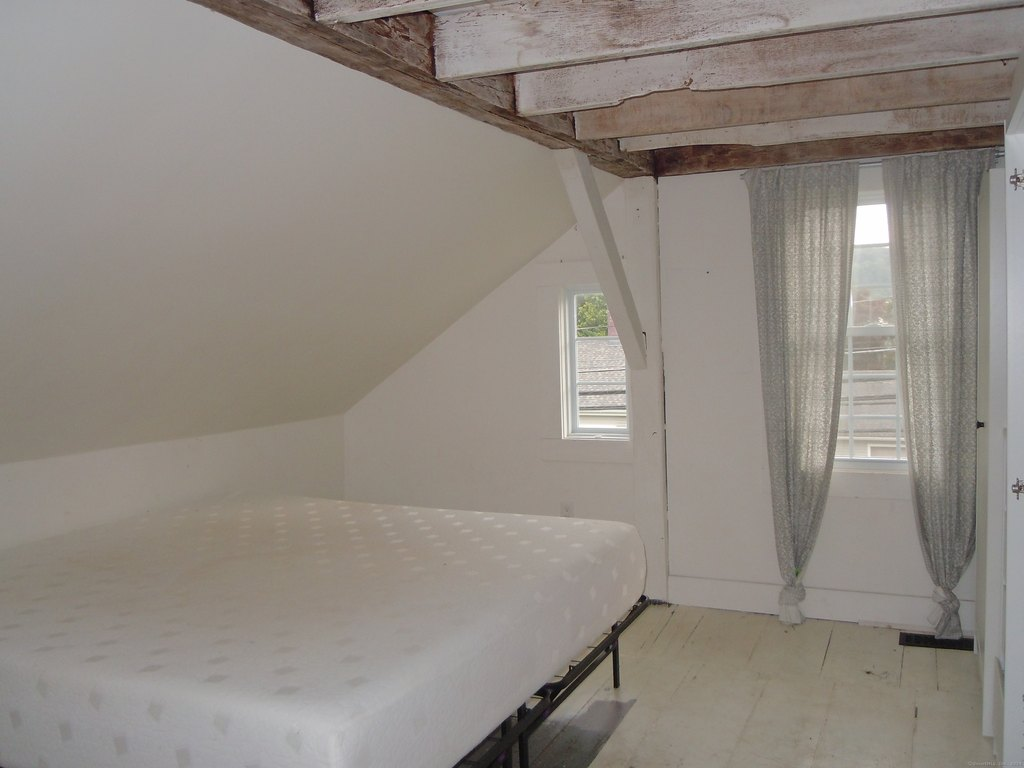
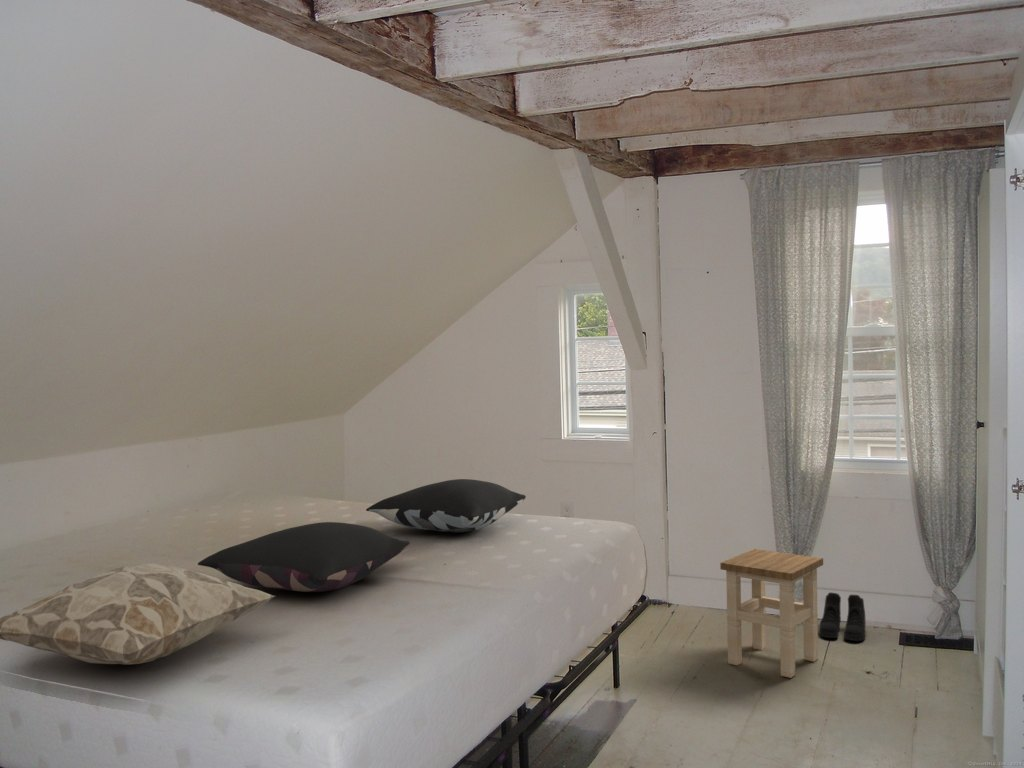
+ stool [719,548,824,679]
+ decorative pillow [0,562,276,666]
+ pillow [365,478,527,533]
+ pillow [197,521,411,593]
+ boots [818,591,866,642]
